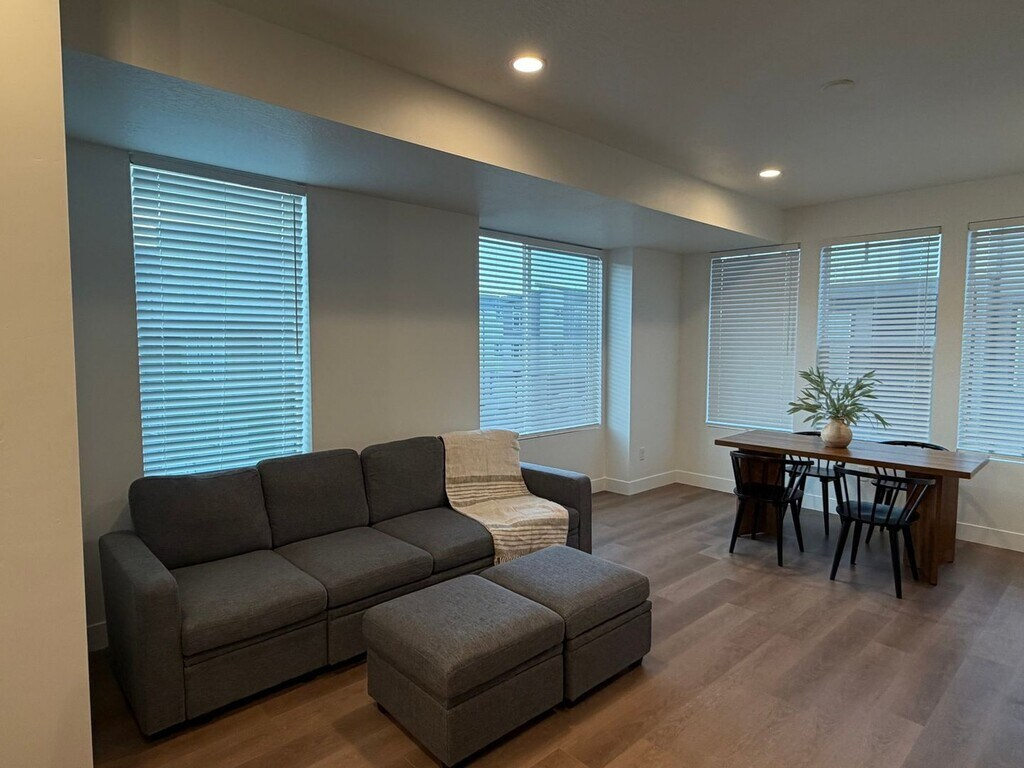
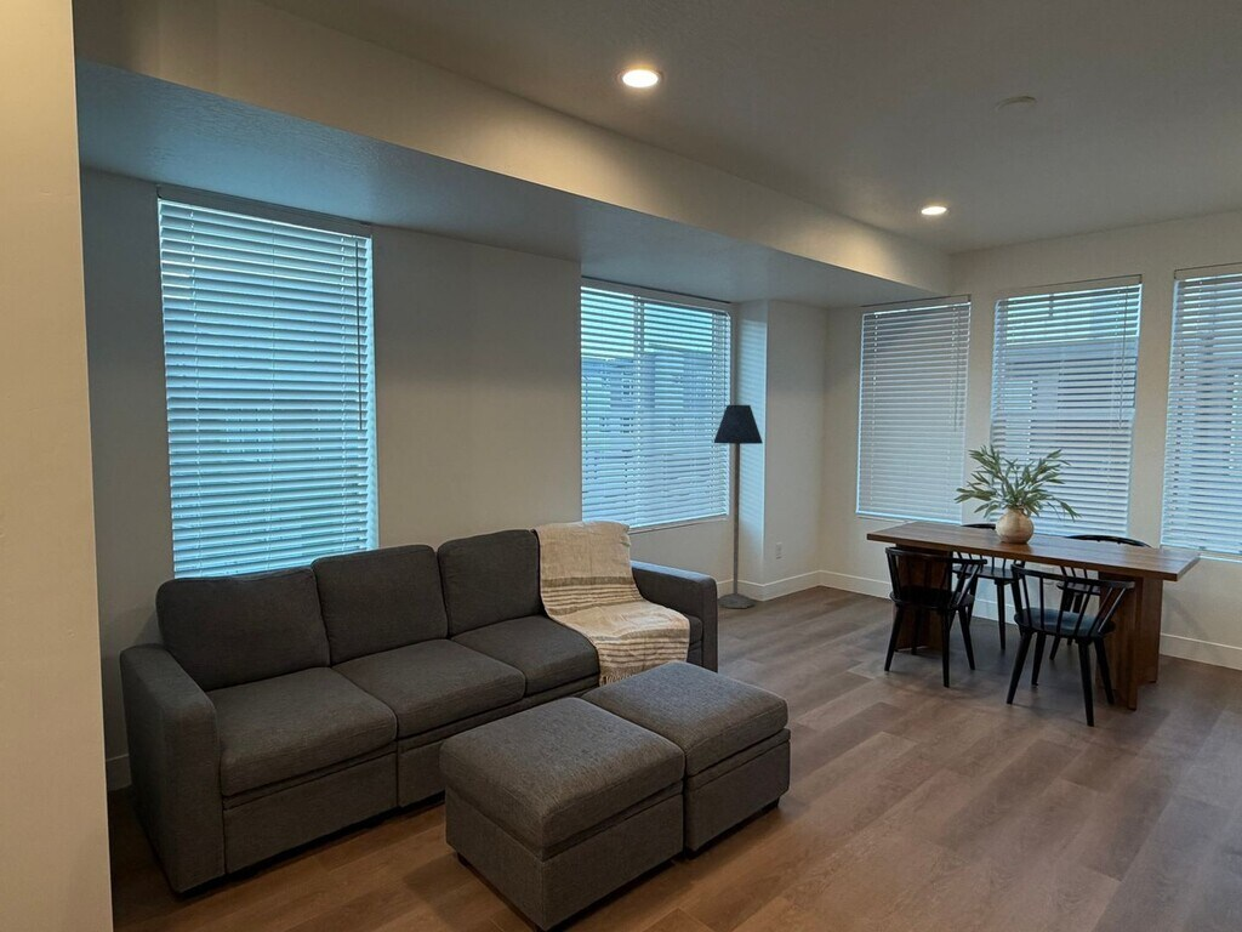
+ floor lamp [713,403,764,609]
